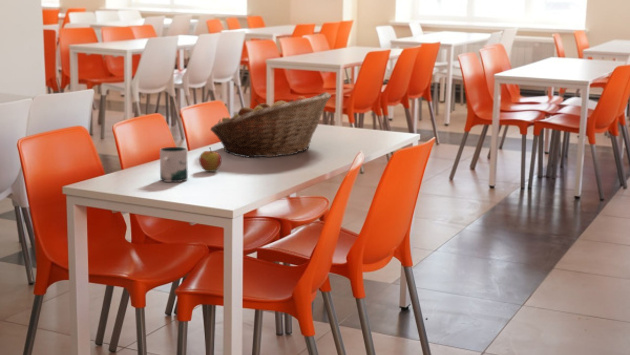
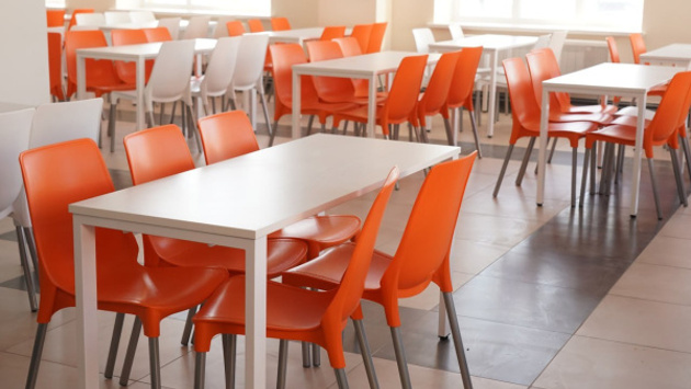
- fruit basket [209,91,332,159]
- apple [198,146,222,173]
- mug [159,146,189,183]
